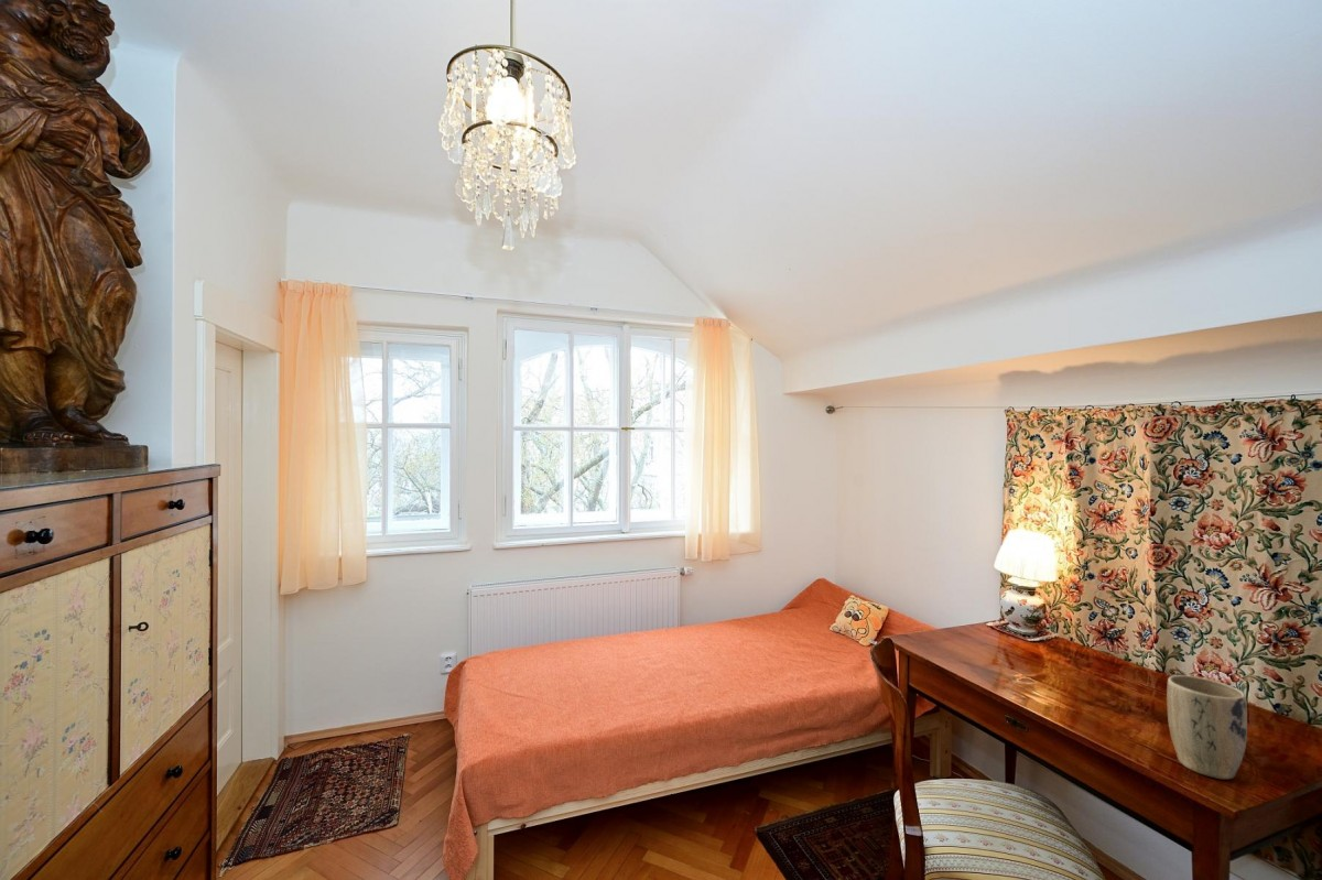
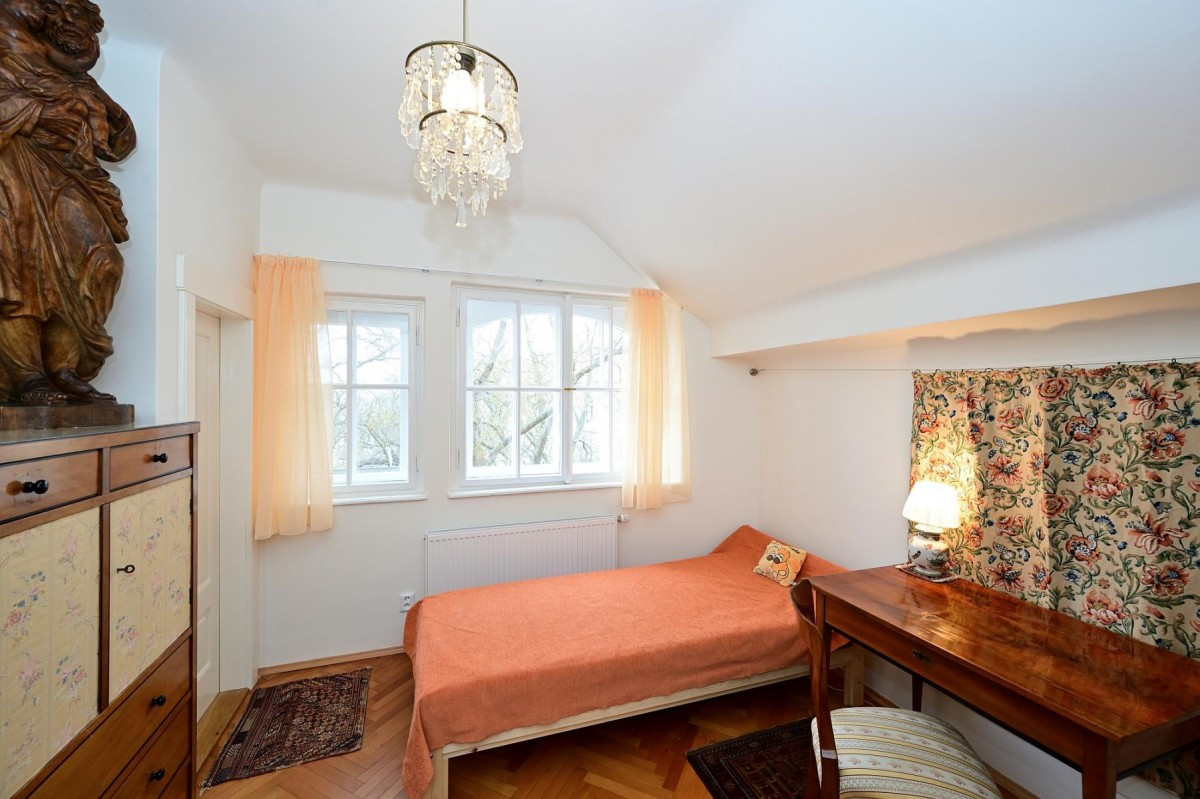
- plant pot [1166,674,1248,781]
